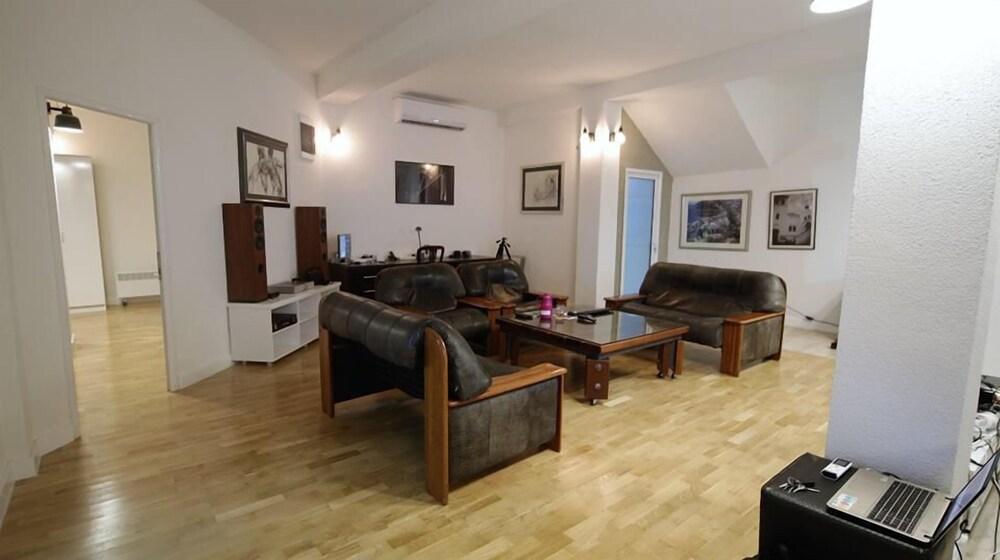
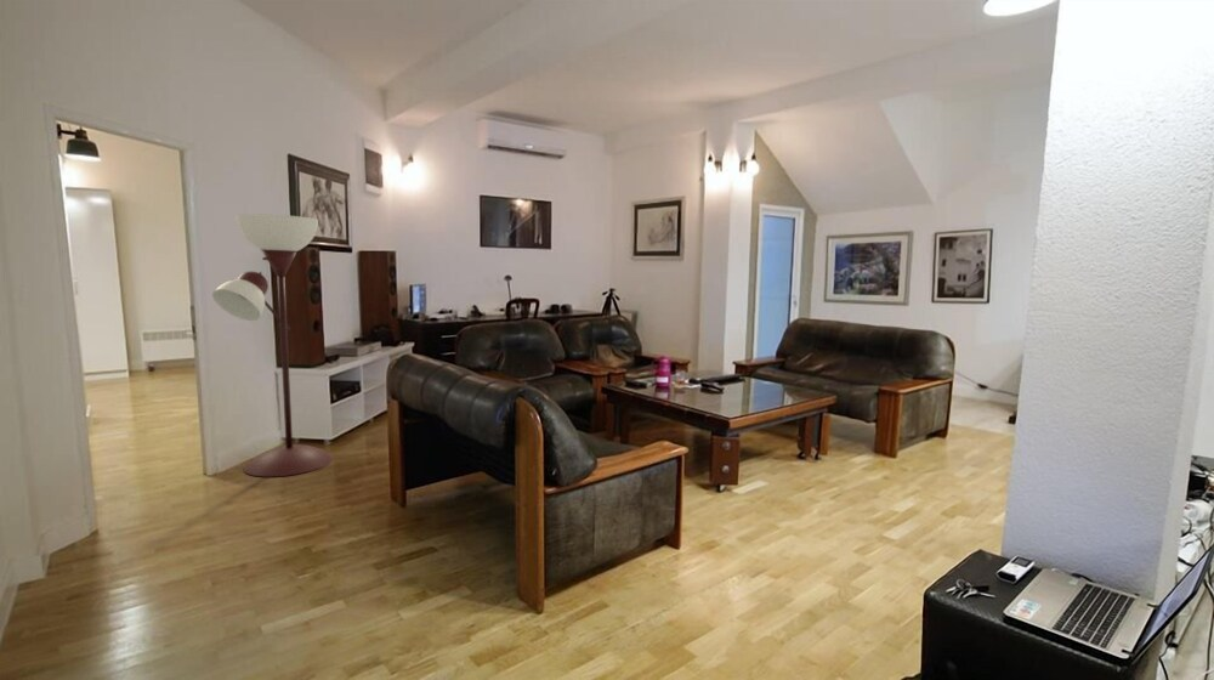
+ floor lamp [211,212,335,477]
